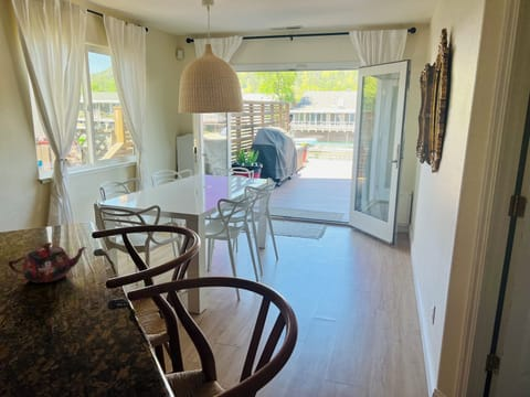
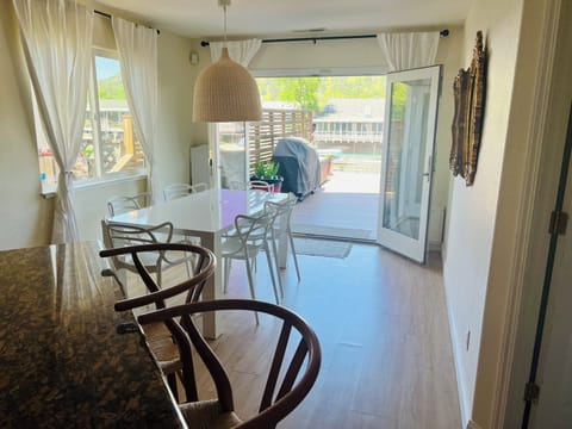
- teapot [8,242,88,283]
